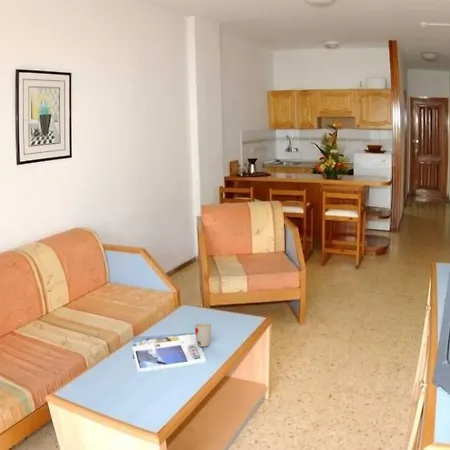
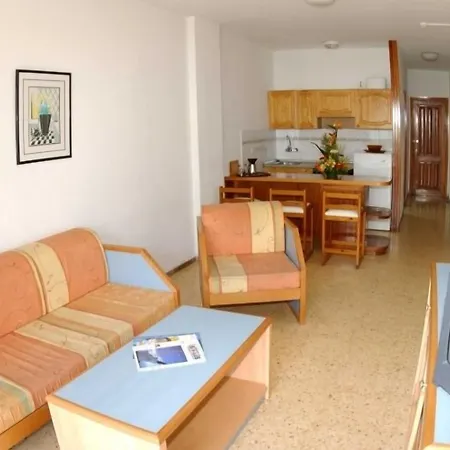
- cup [194,322,212,348]
